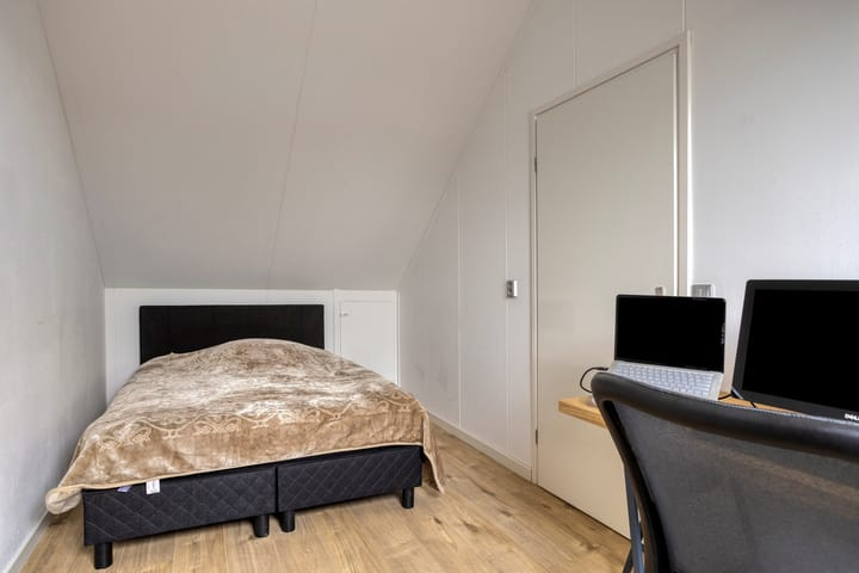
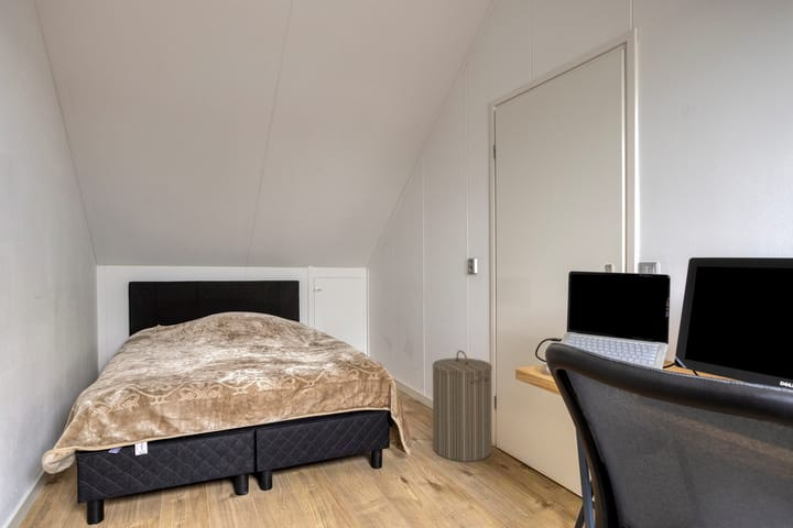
+ laundry hamper [432,349,493,463]
